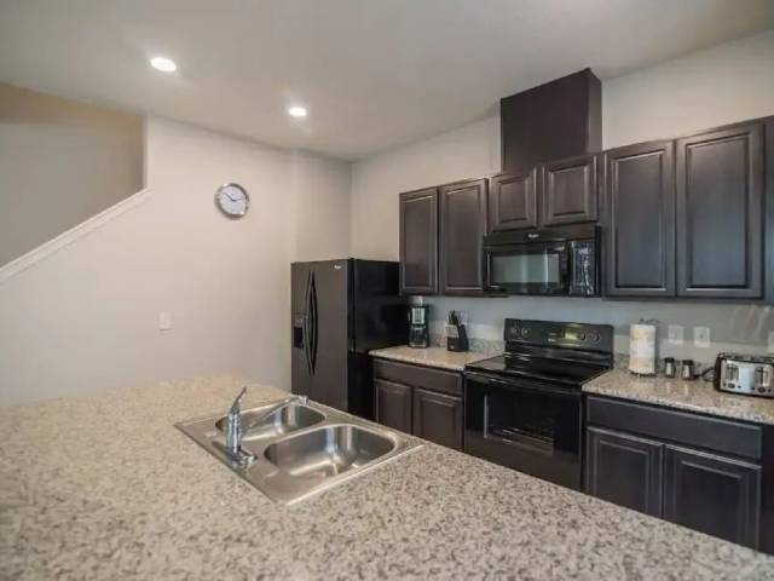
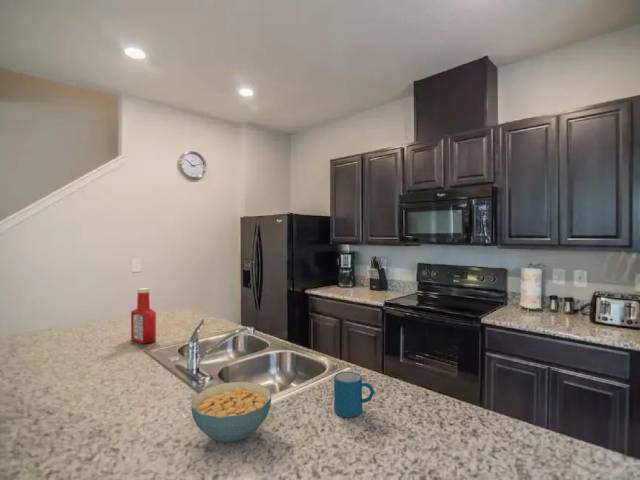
+ soap bottle [130,287,157,345]
+ cereal bowl [190,381,272,443]
+ mug [333,371,376,418]
